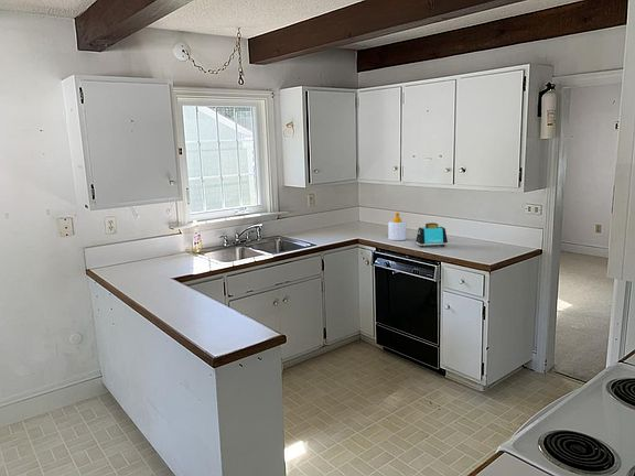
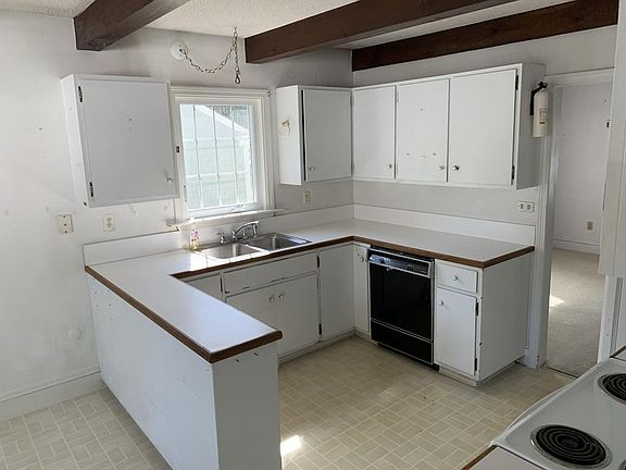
- soap bottle [387,212,408,241]
- toaster [415,221,449,249]
